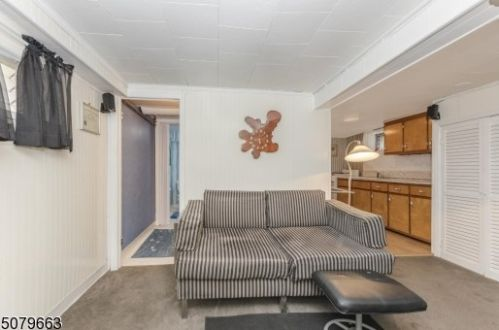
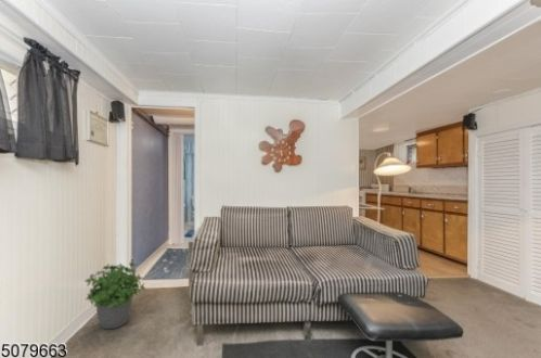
+ potted plant [85,261,146,330]
